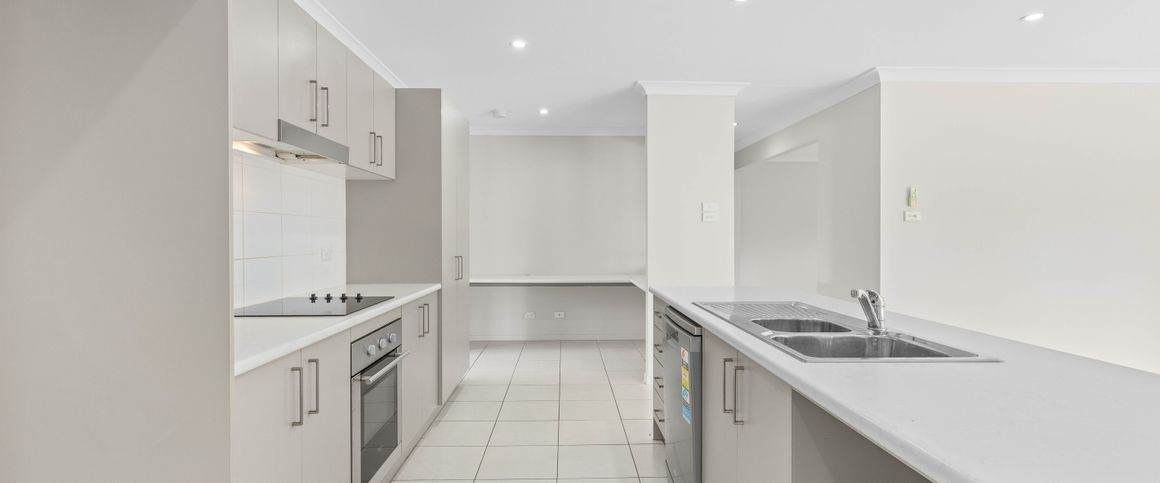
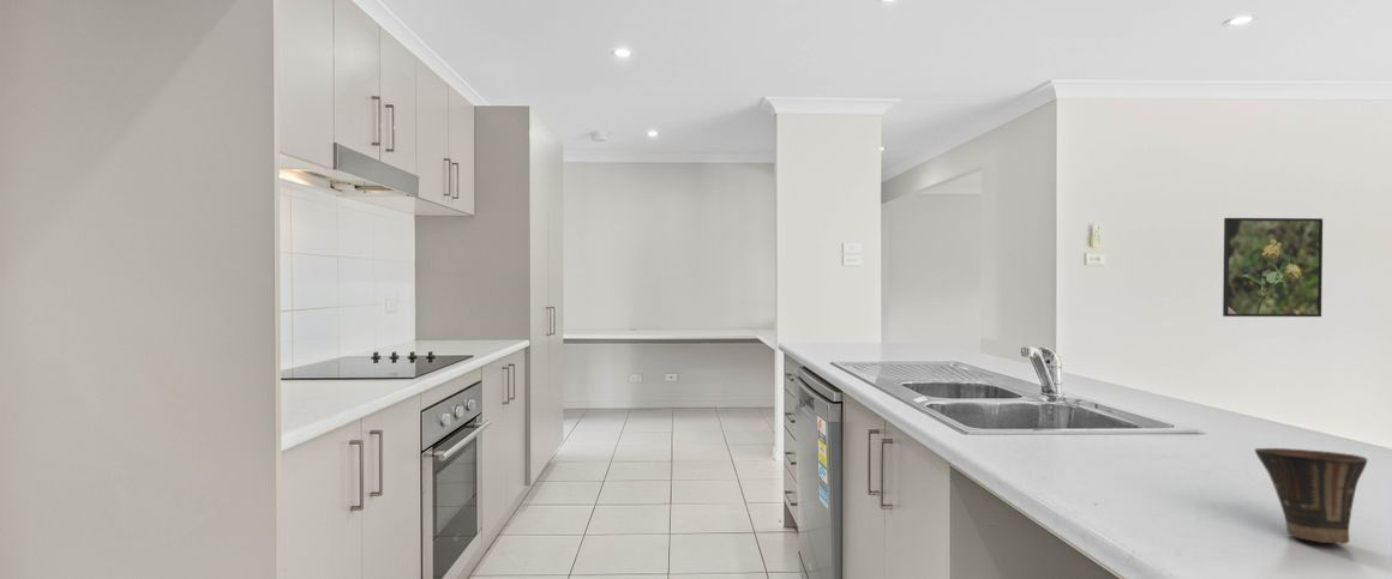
+ cup [1254,447,1368,545]
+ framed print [1222,217,1324,318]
